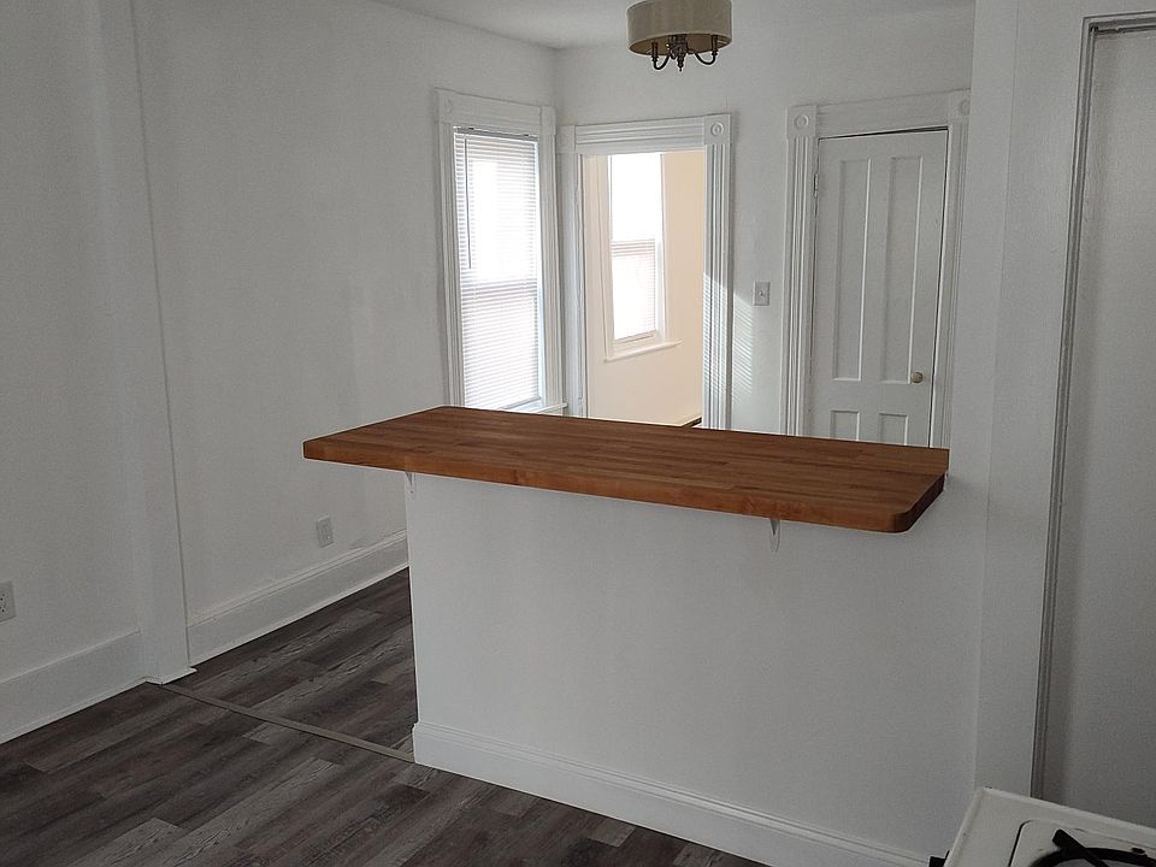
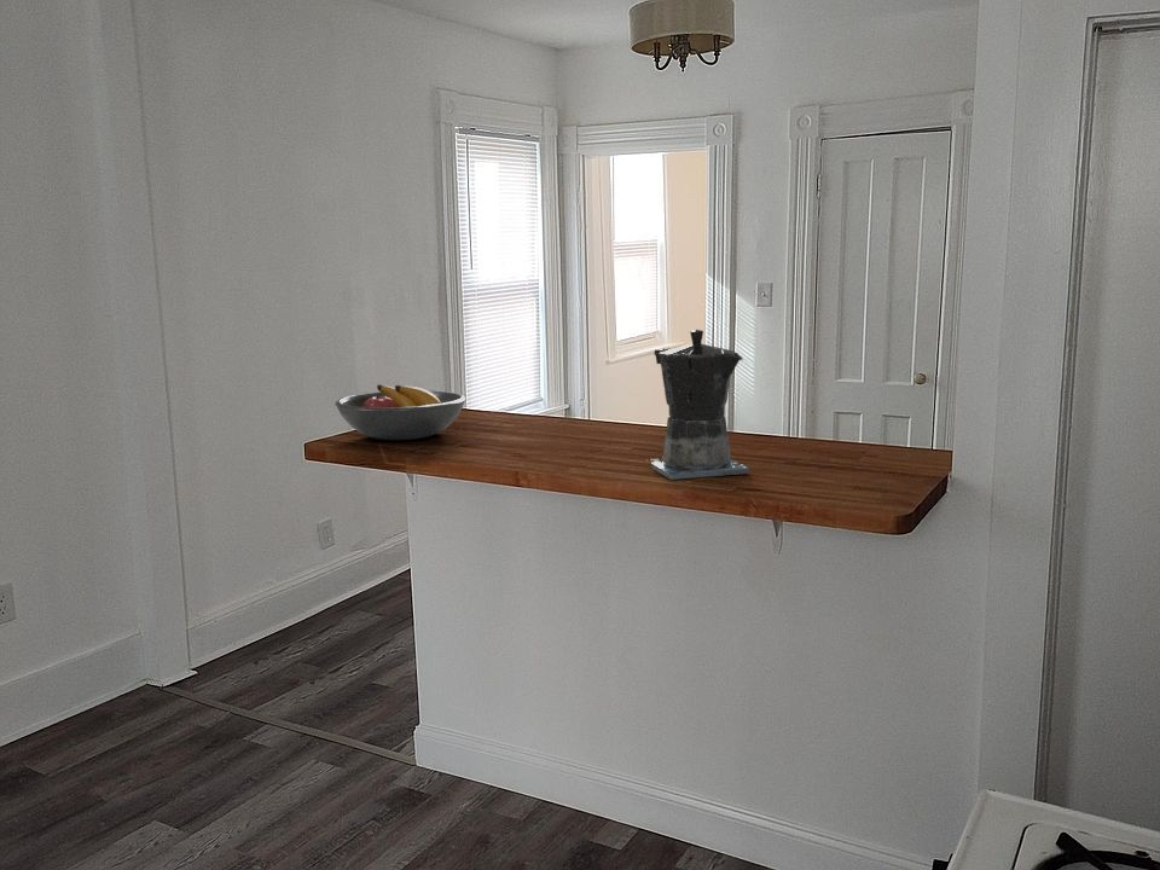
+ coffee maker [646,329,750,481]
+ fruit bowl [334,384,468,441]
